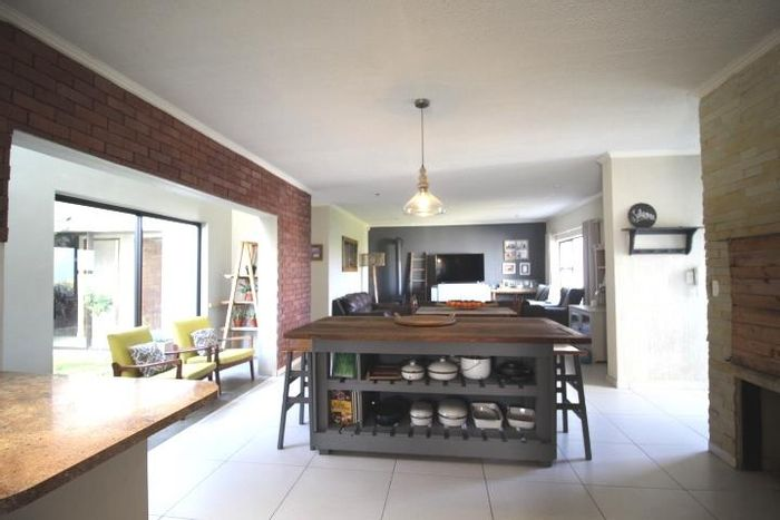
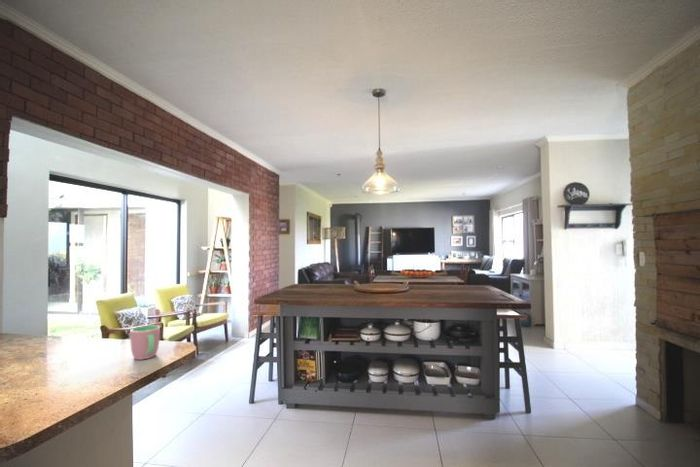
+ cup [129,324,161,361]
